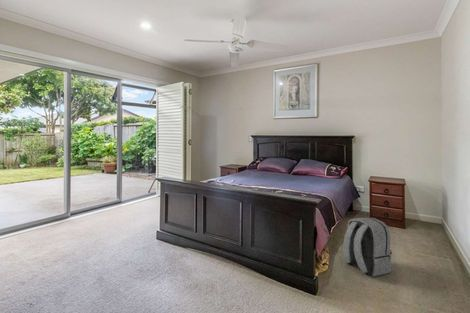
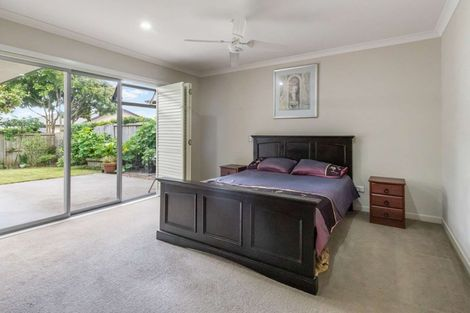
- backpack [342,217,393,277]
